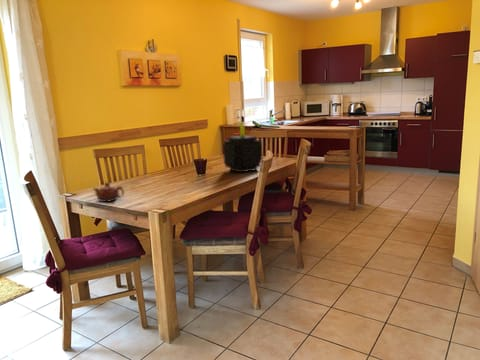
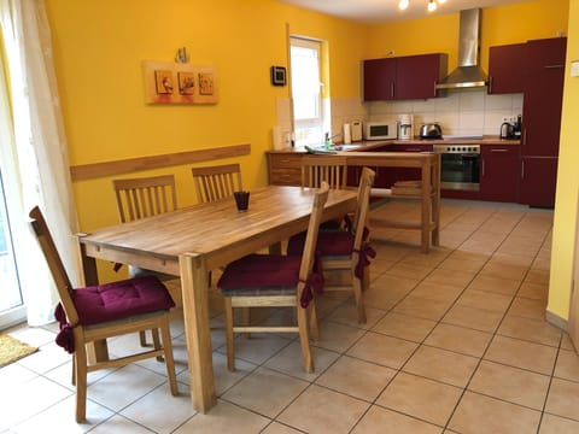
- plant pot [222,122,263,174]
- teapot [92,181,125,203]
